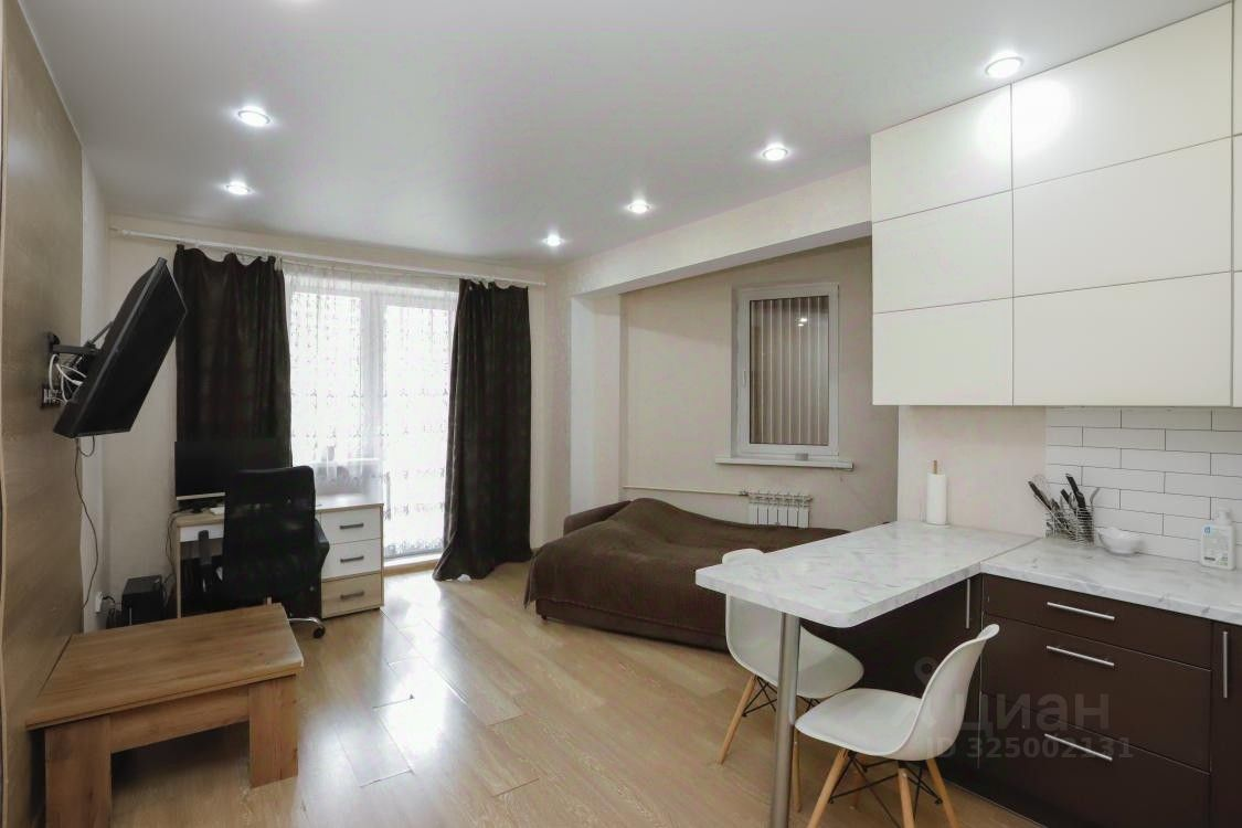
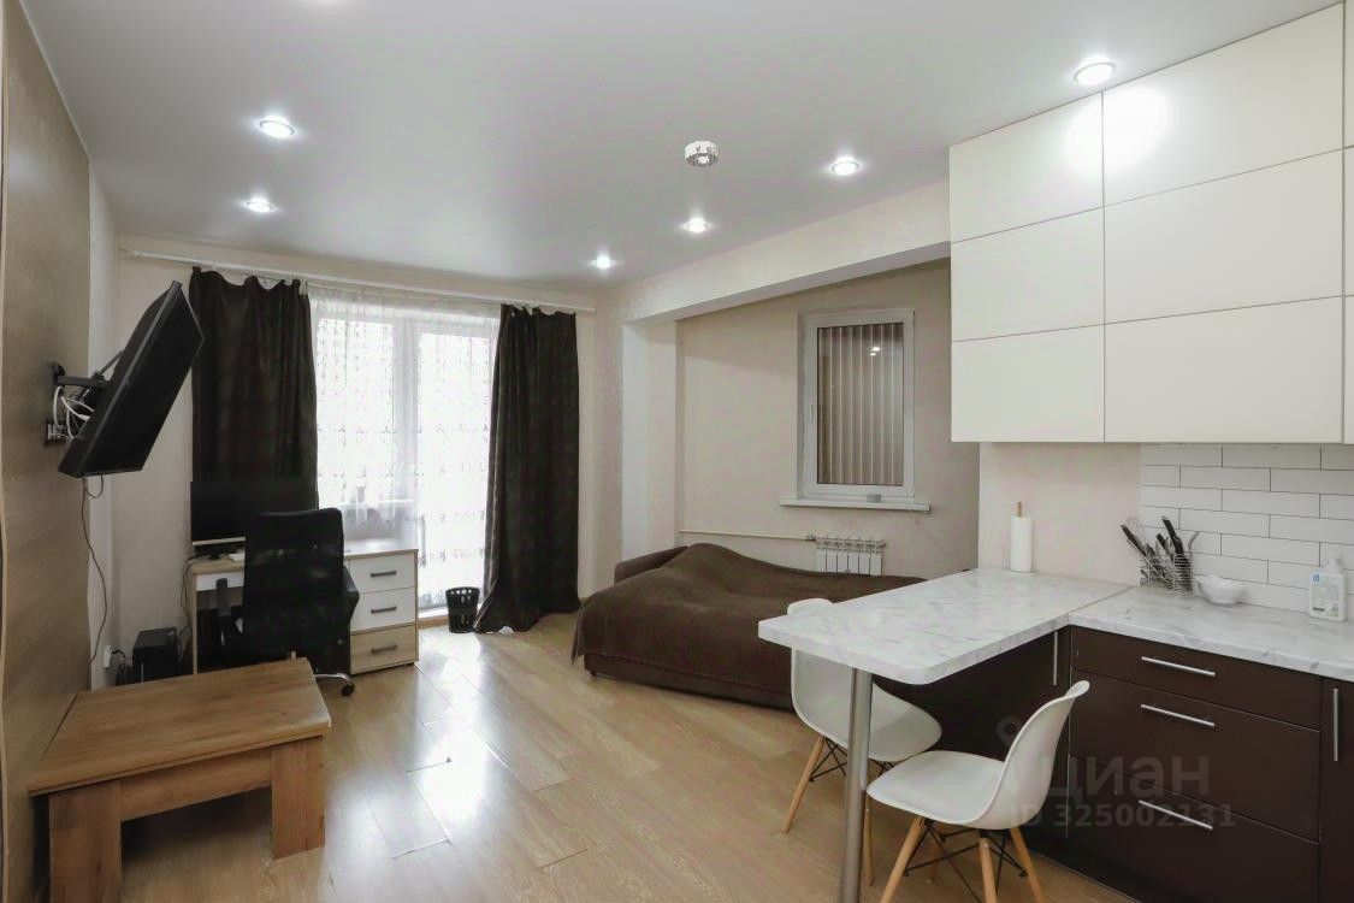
+ smoke detector [684,140,720,169]
+ wastebasket [444,585,481,635]
